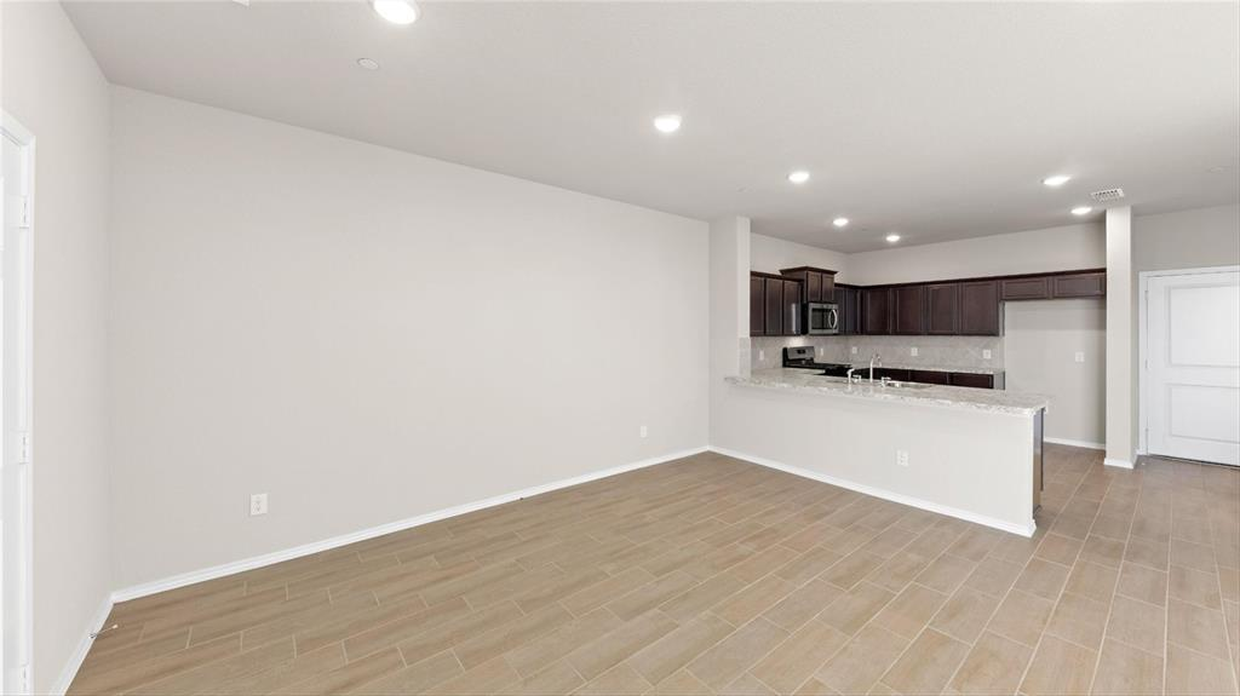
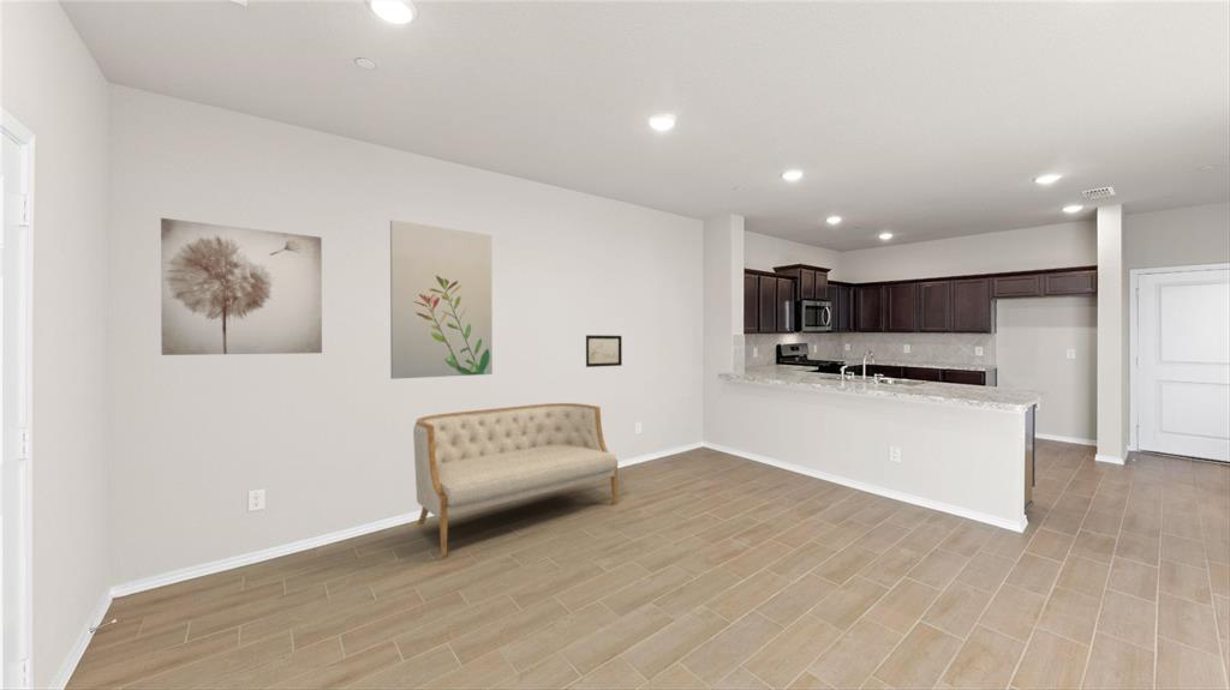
+ wall art [585,334,623,368]
+ wall art [160,217,323,356]
+ sofa [412,402,619,557]
+ wall art [389,218,494,380]
